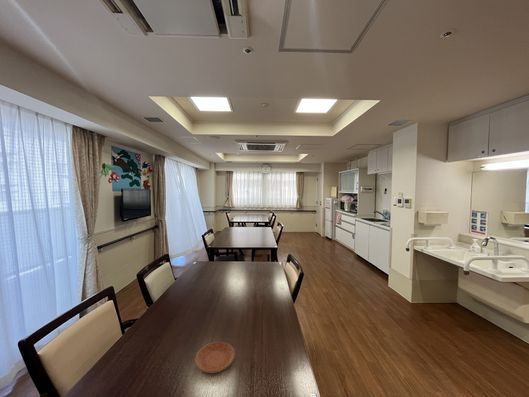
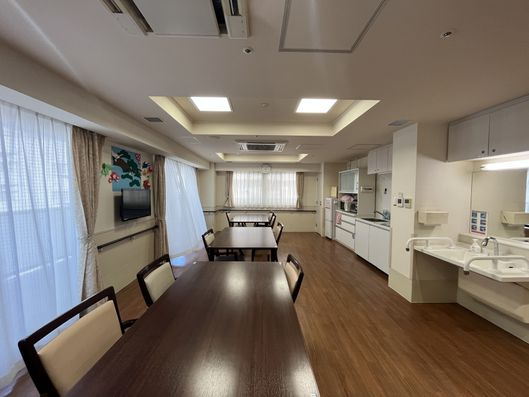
- saucer [195,341,235,374]
